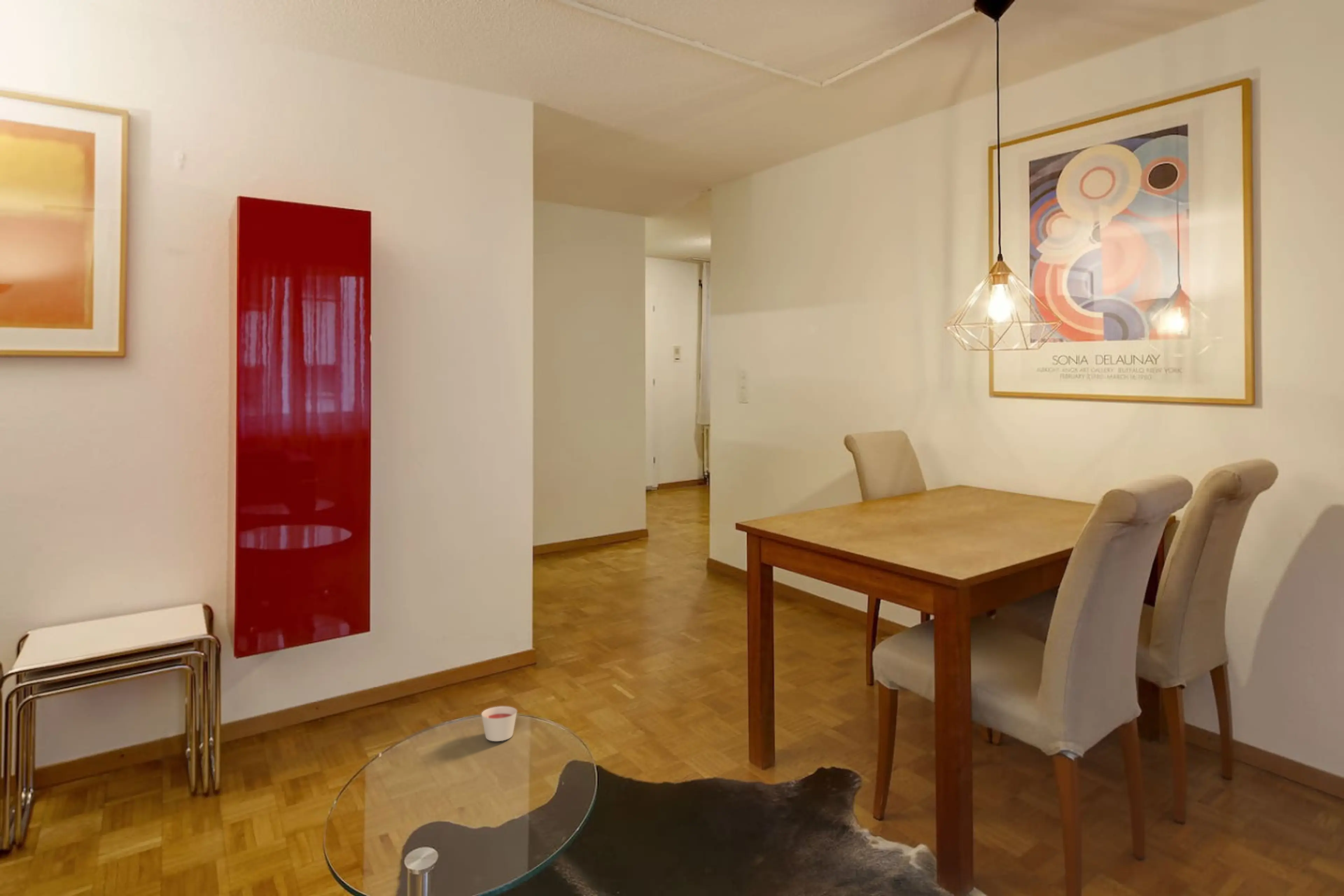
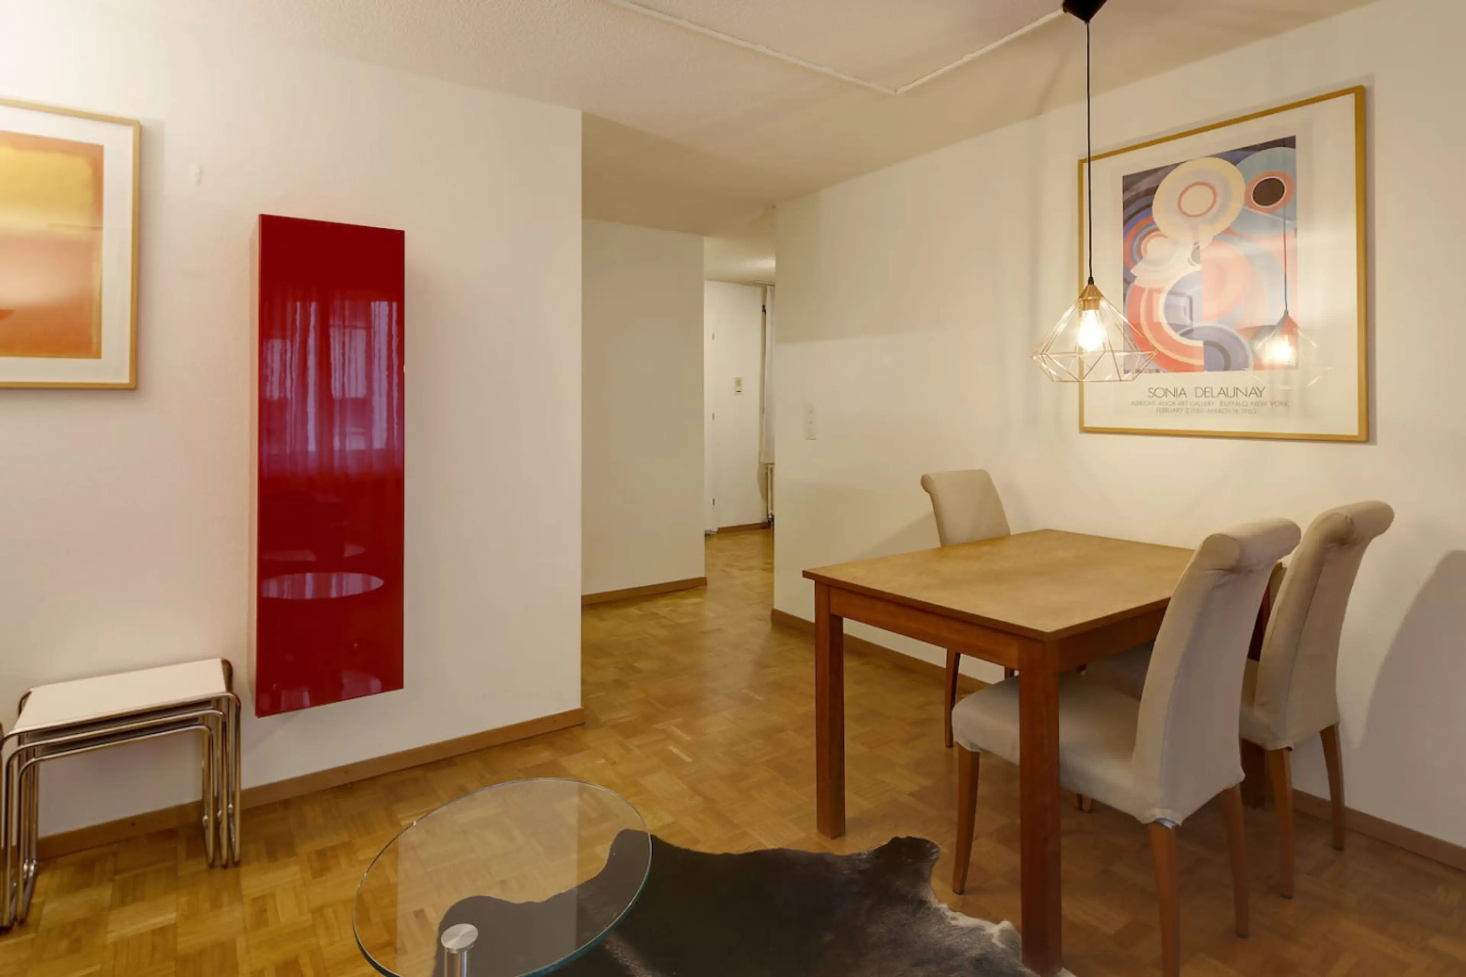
- candle [481,706,517,742]
